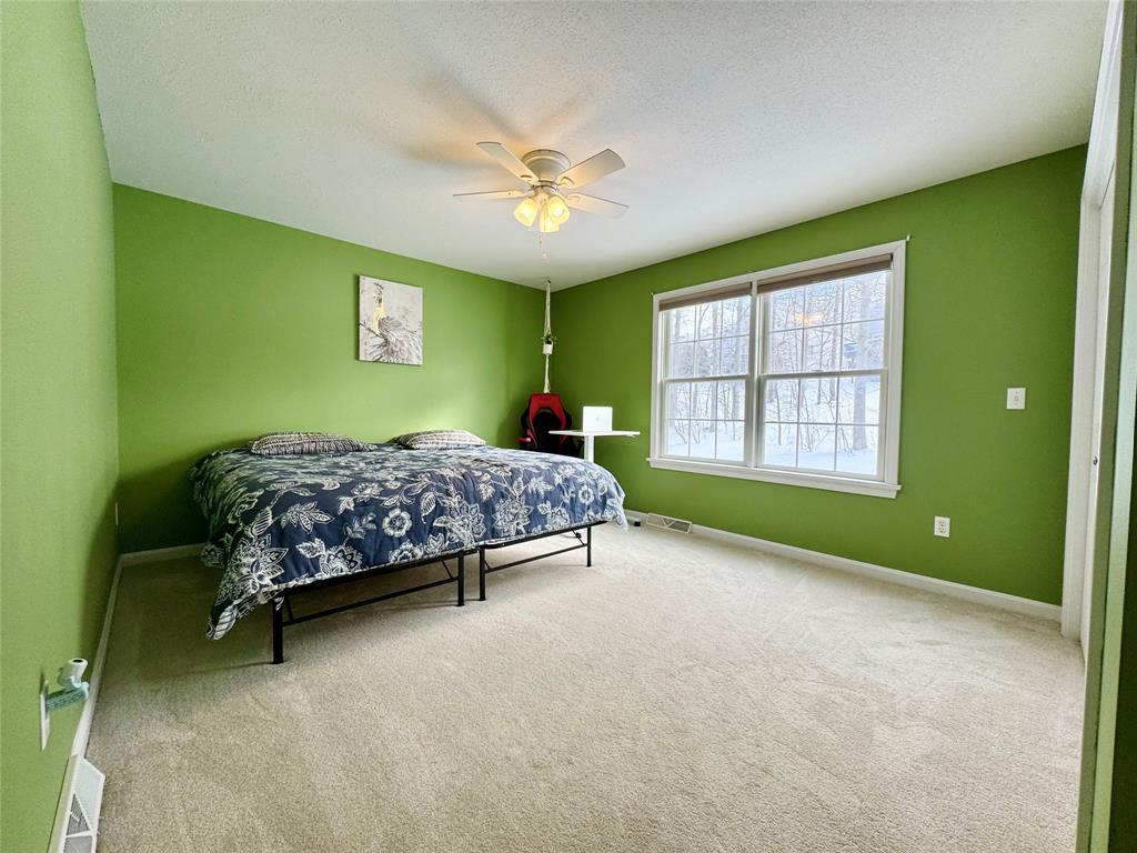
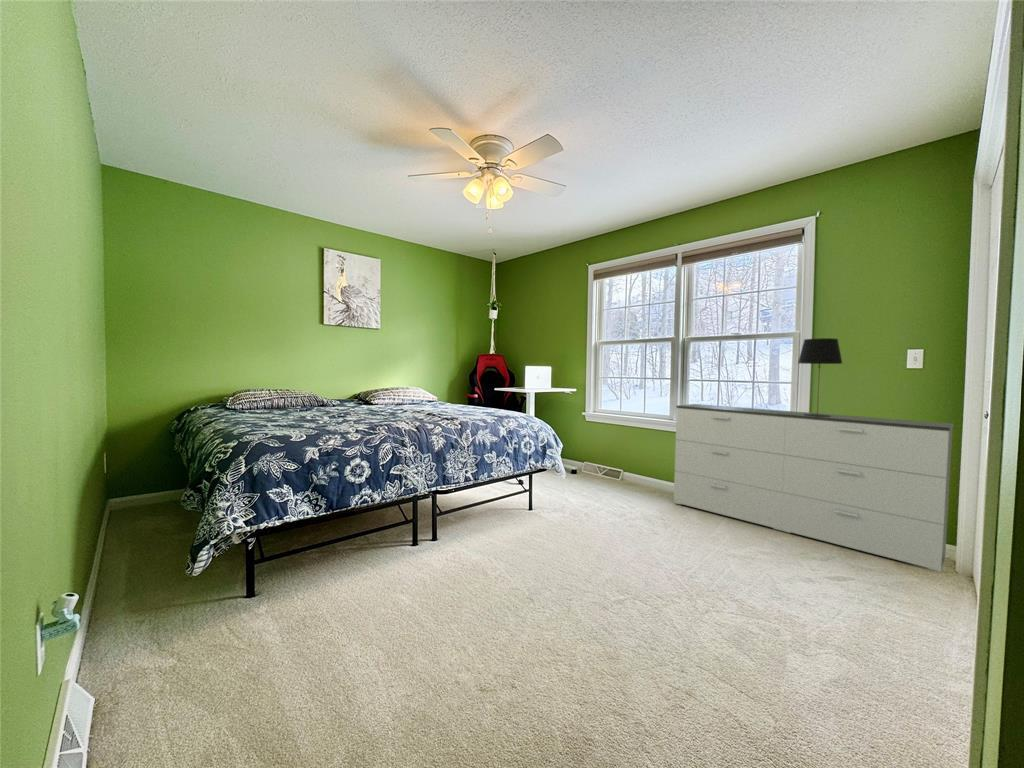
+ table lamp [797,337,844,417]
+ dresser [673,403,955,573]
